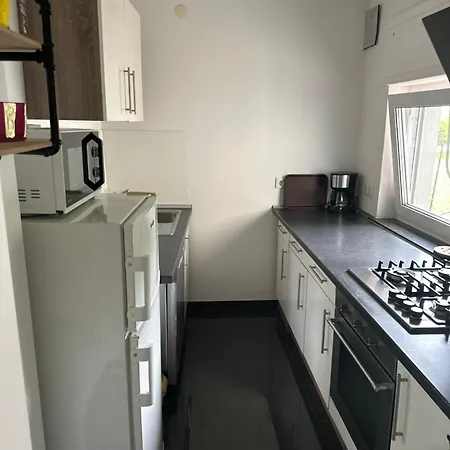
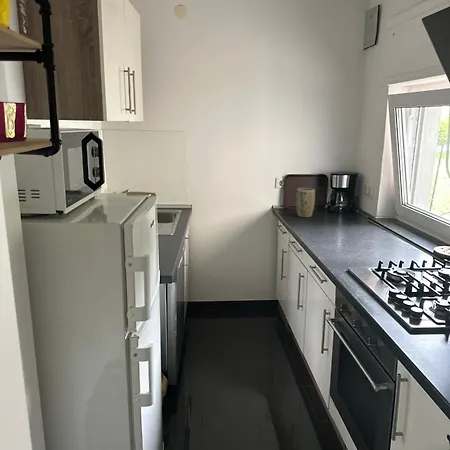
+ plant pot [295,187,316,218]
